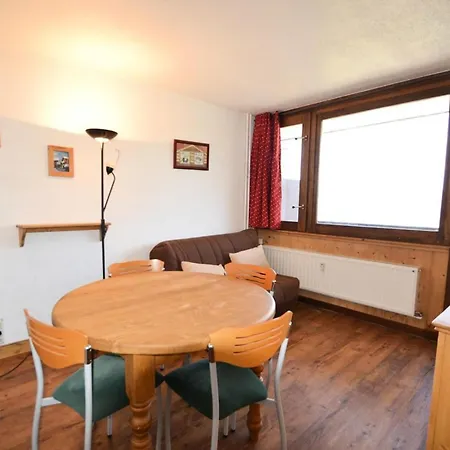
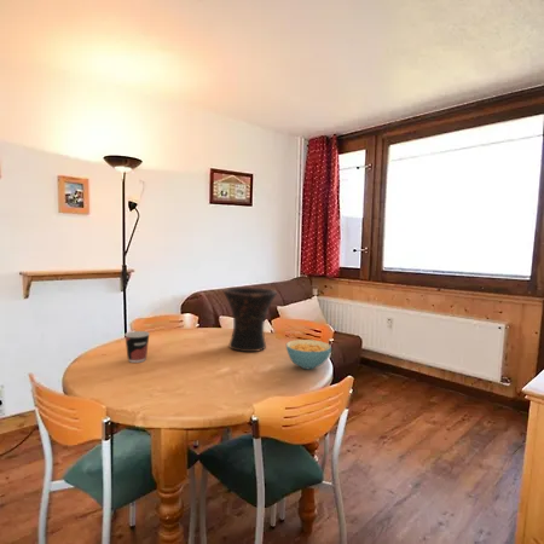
+ cereal bowl [285,338,332,370]
+ vase [222,287,278,353]
+ cup [123,330,151,364]
